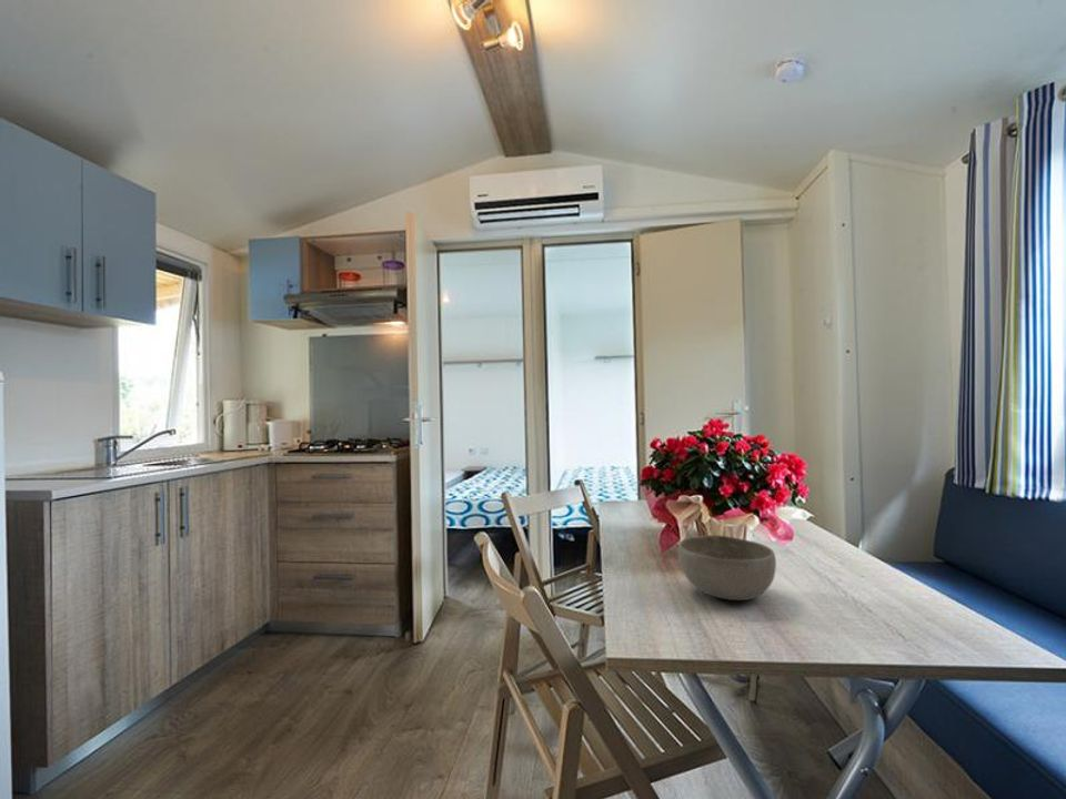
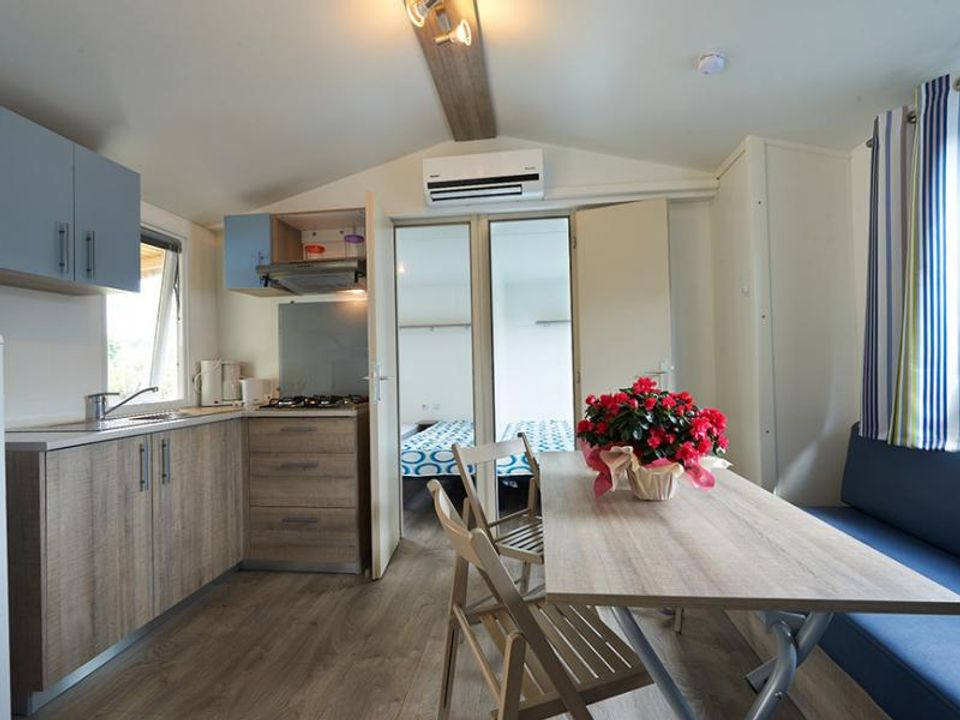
- bowl [677,534,777,601]
